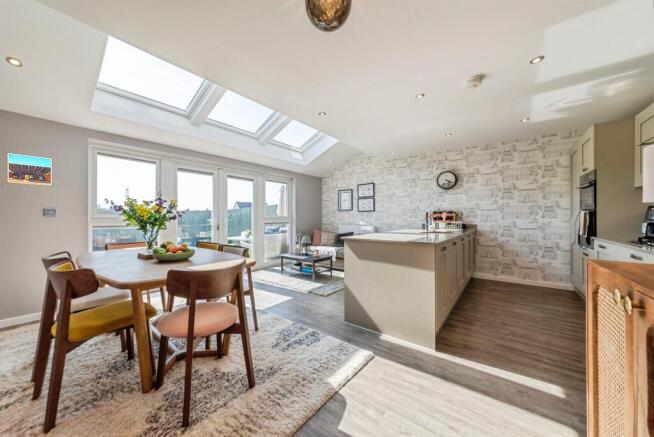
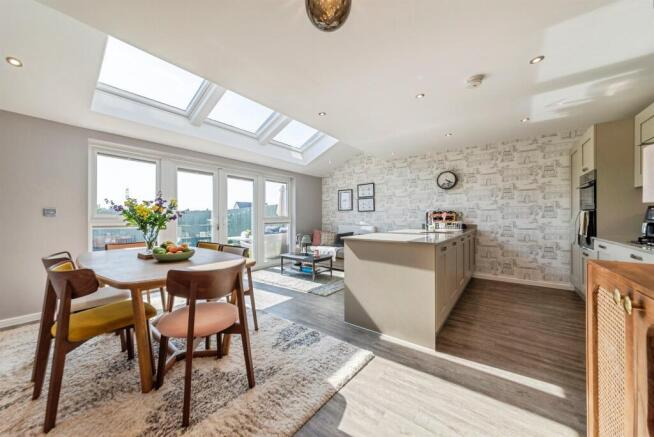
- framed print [7,152,52,186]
